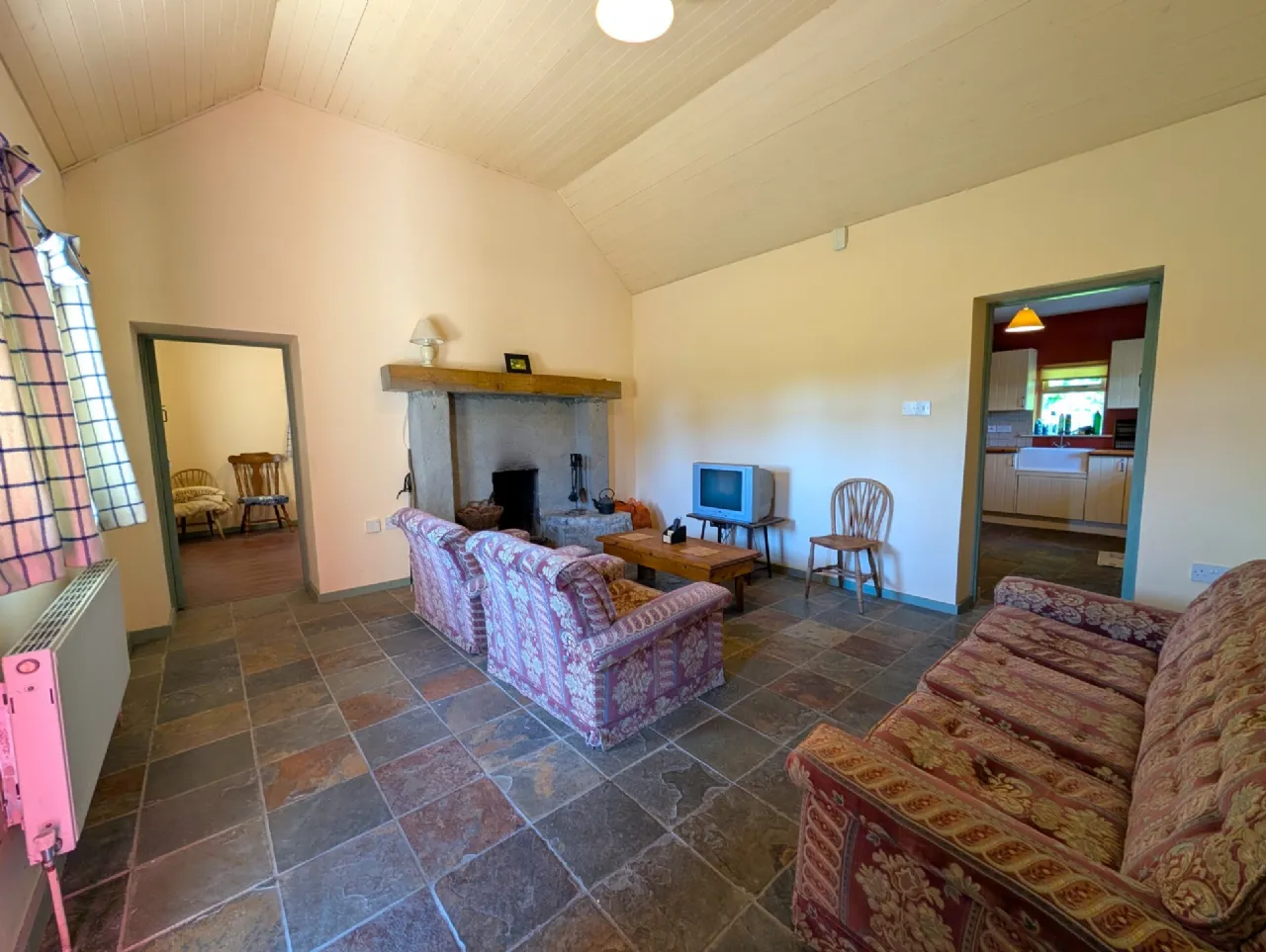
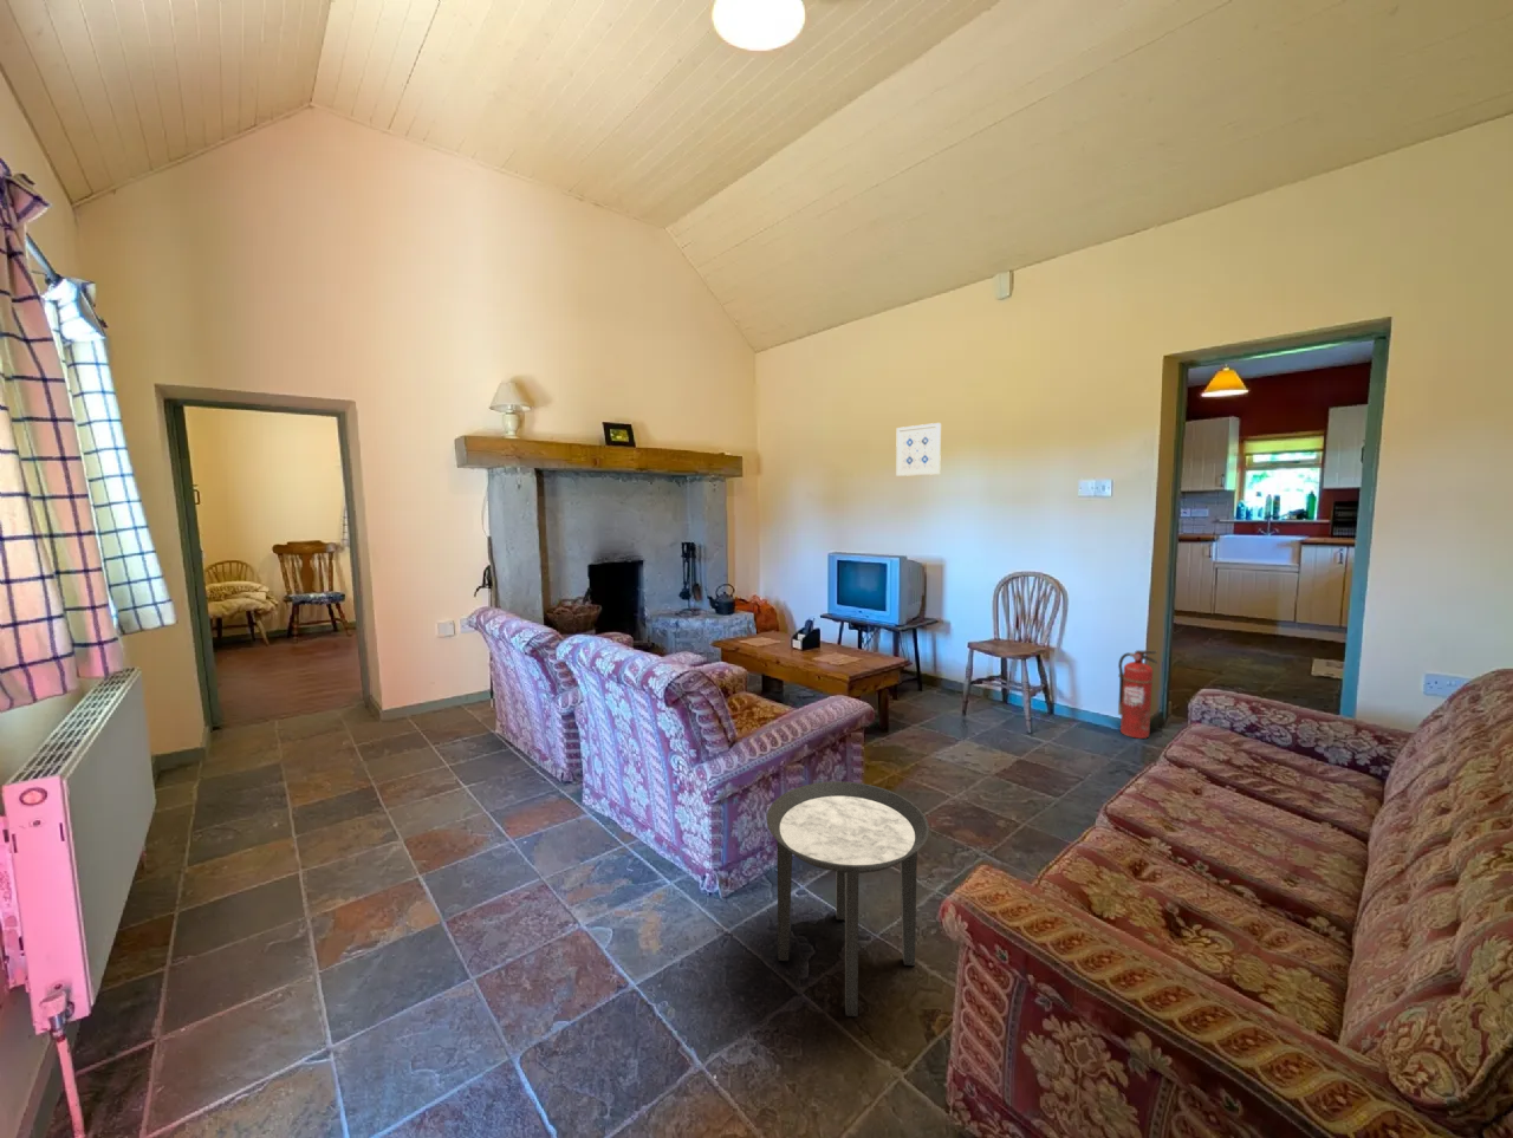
+ fire extinguisher [1117,649,1159,740]
+ wall art [895,422,942,477]
+ side table [766,779,930,1017]
